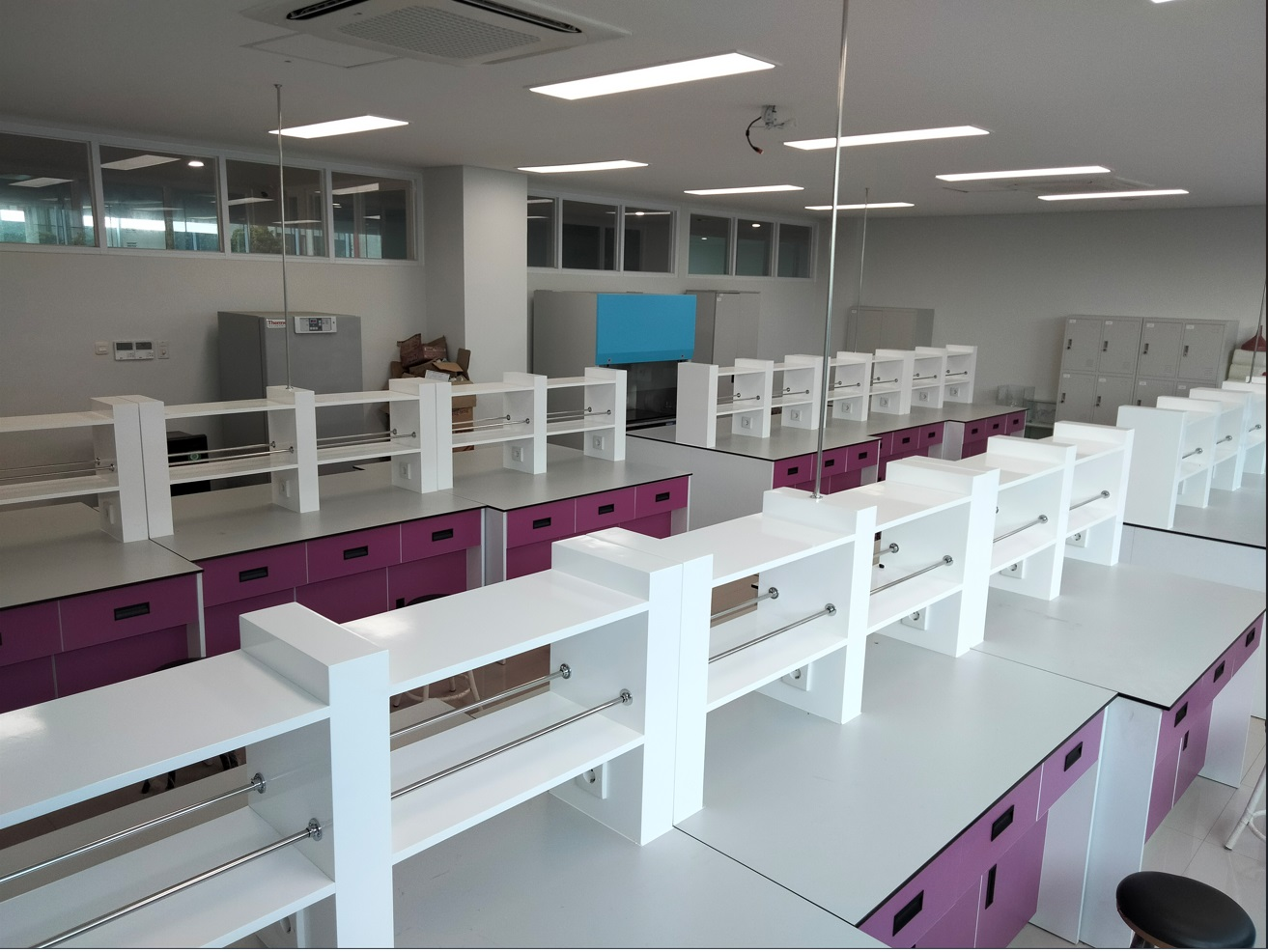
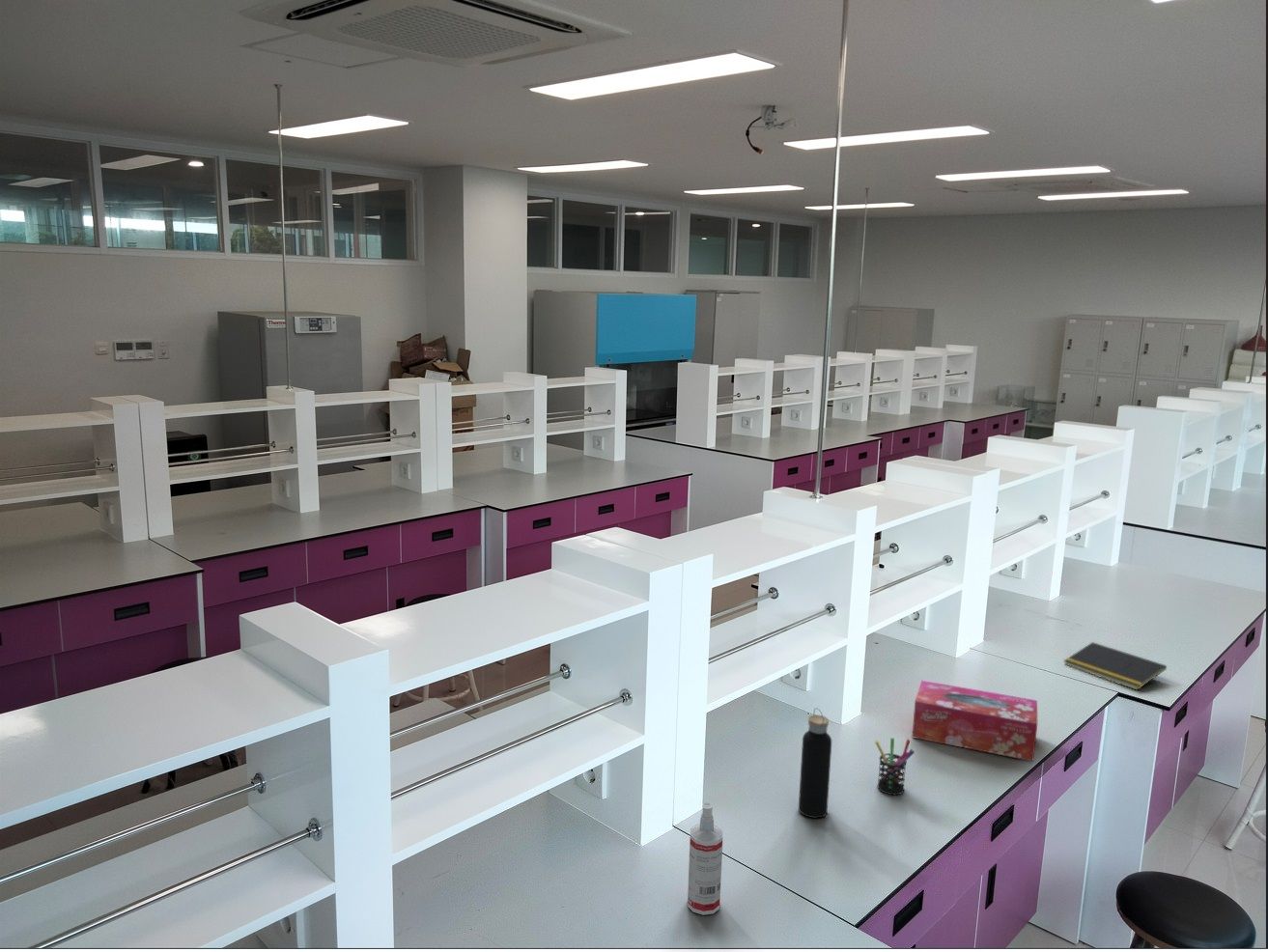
+ spray bottle [687,802,723,916]
+ notepad [1062,641,1168,691]
+ pen holder [874,737,916,796]
+ water bottle [798,707,832,819]
+ tissue box [911,680,1038,762]
